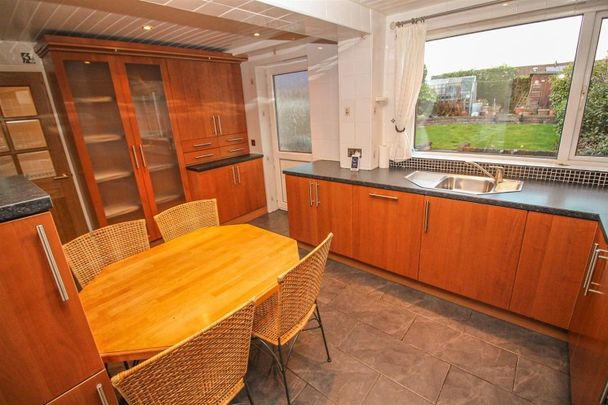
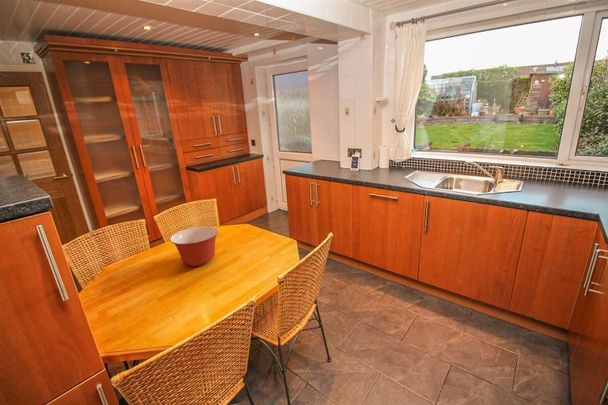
+ mixing bowl [169,225,220,267]
